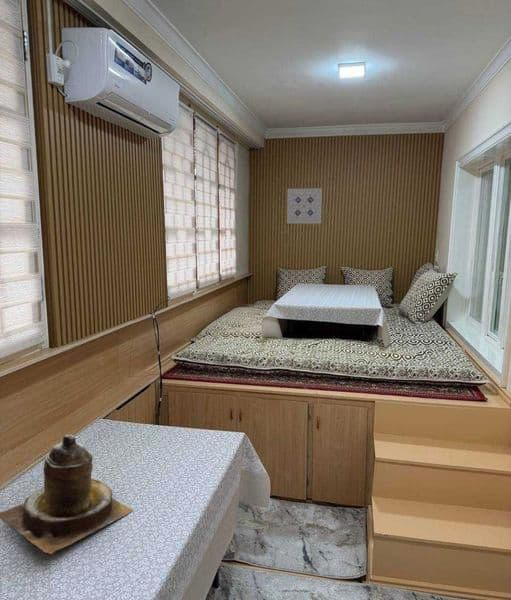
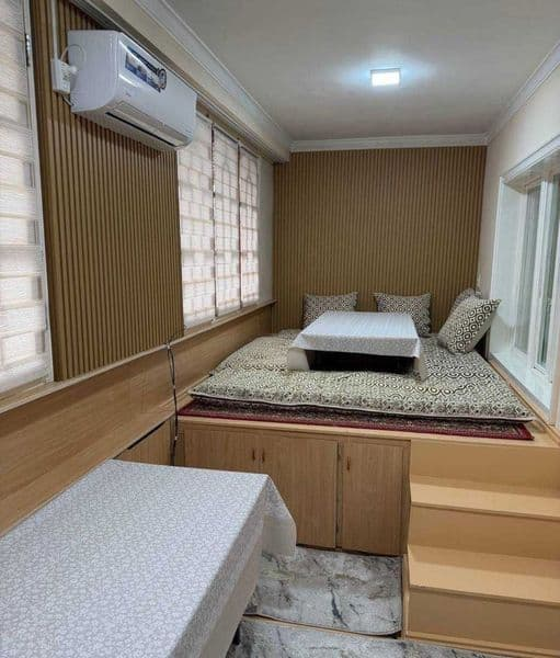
- teapot [0,433,134,555]
- wall art [286,187,323,225]
